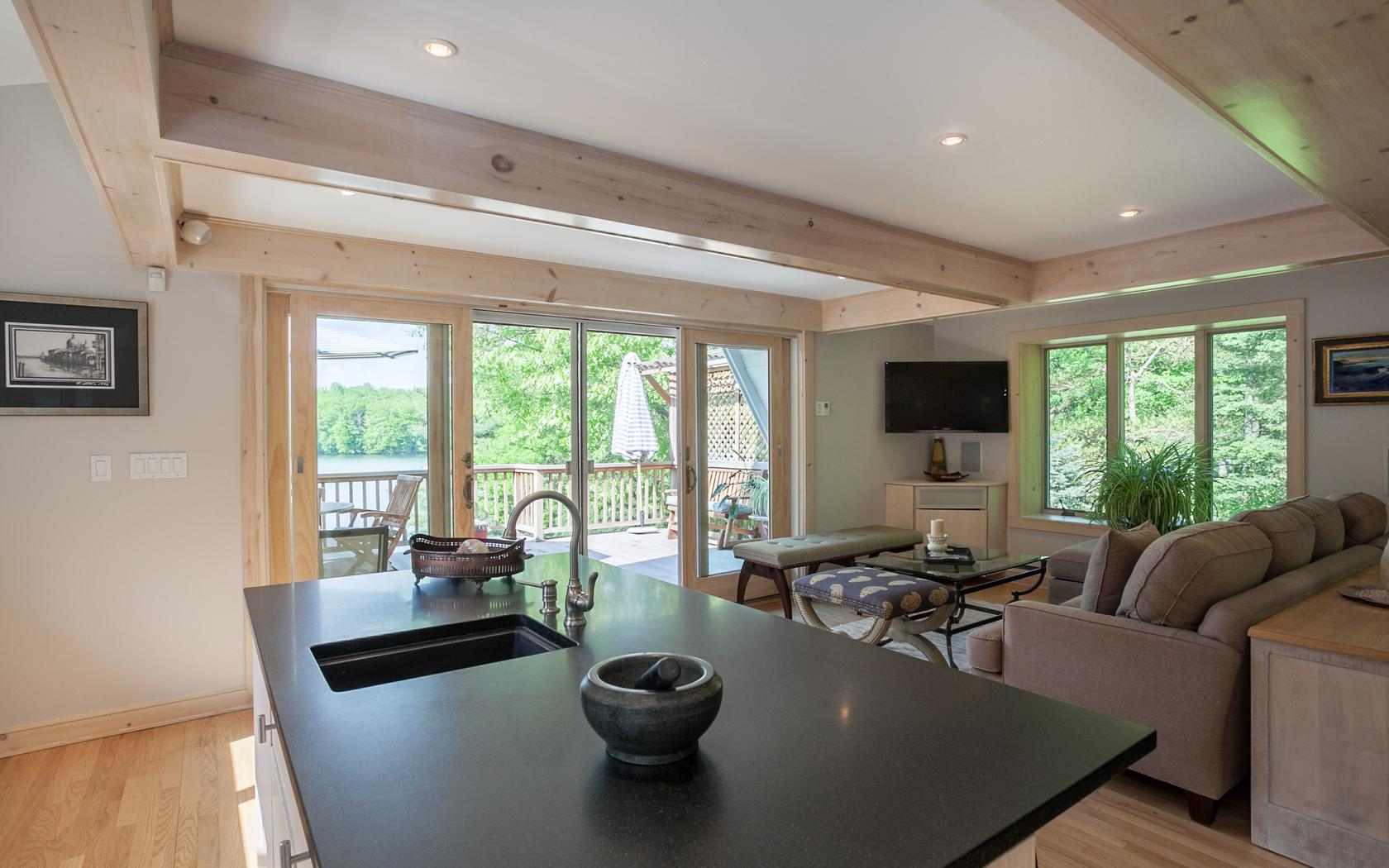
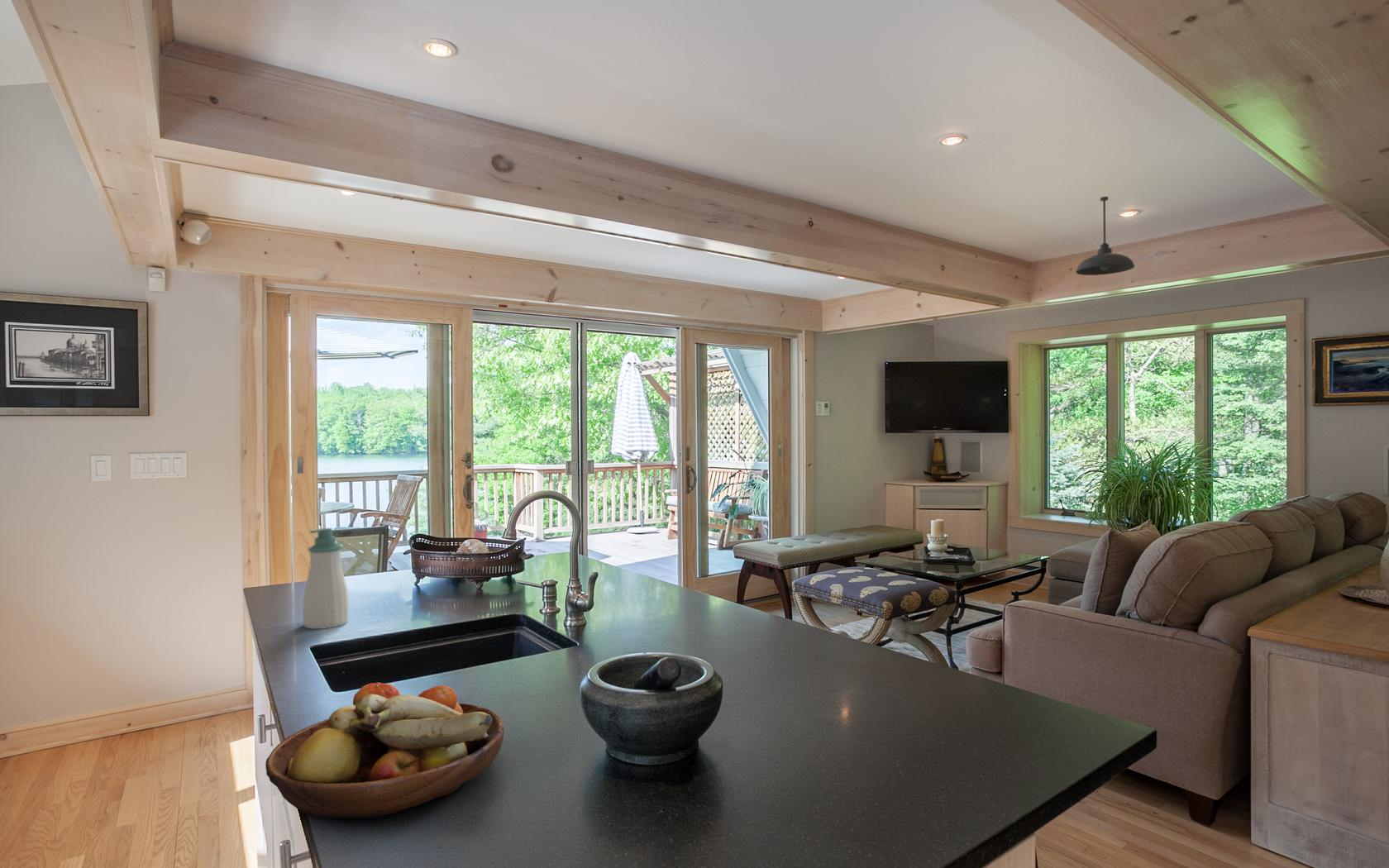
+ pendant light [1075,196,1135,276]
+ soap bottle [302,527,350,630]
+ fruit bowl [265,682,505,819]
